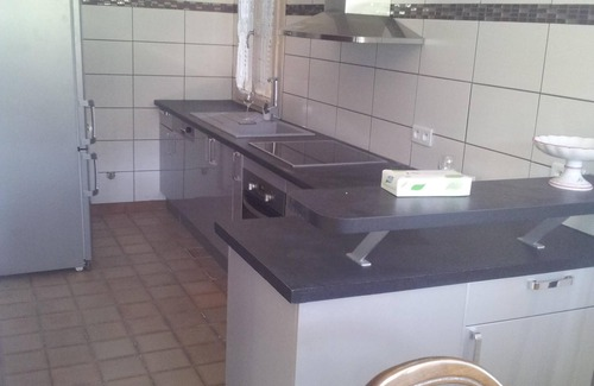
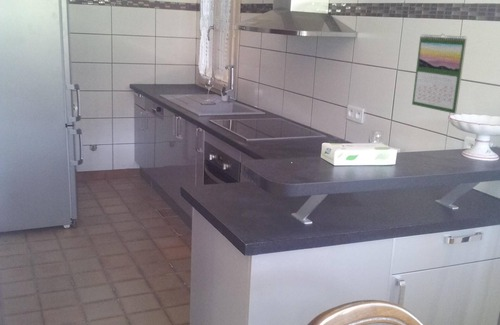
+ calendar [411,33,468,115]
